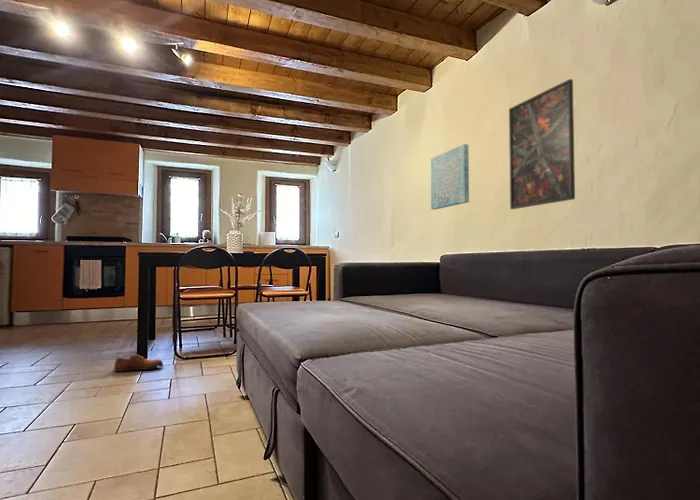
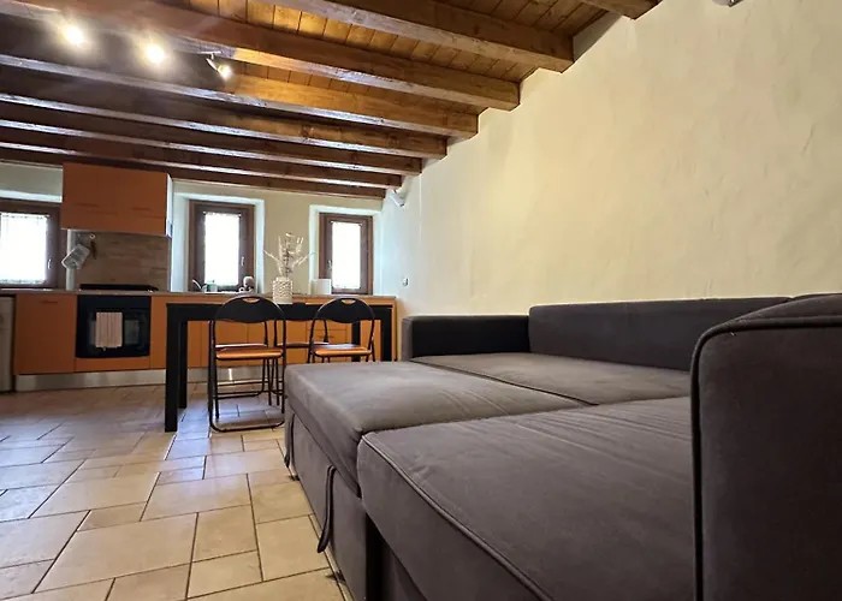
- wall art [430,143,470,211]
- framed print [508,78,576,210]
- shoe [113,354,164,373]
